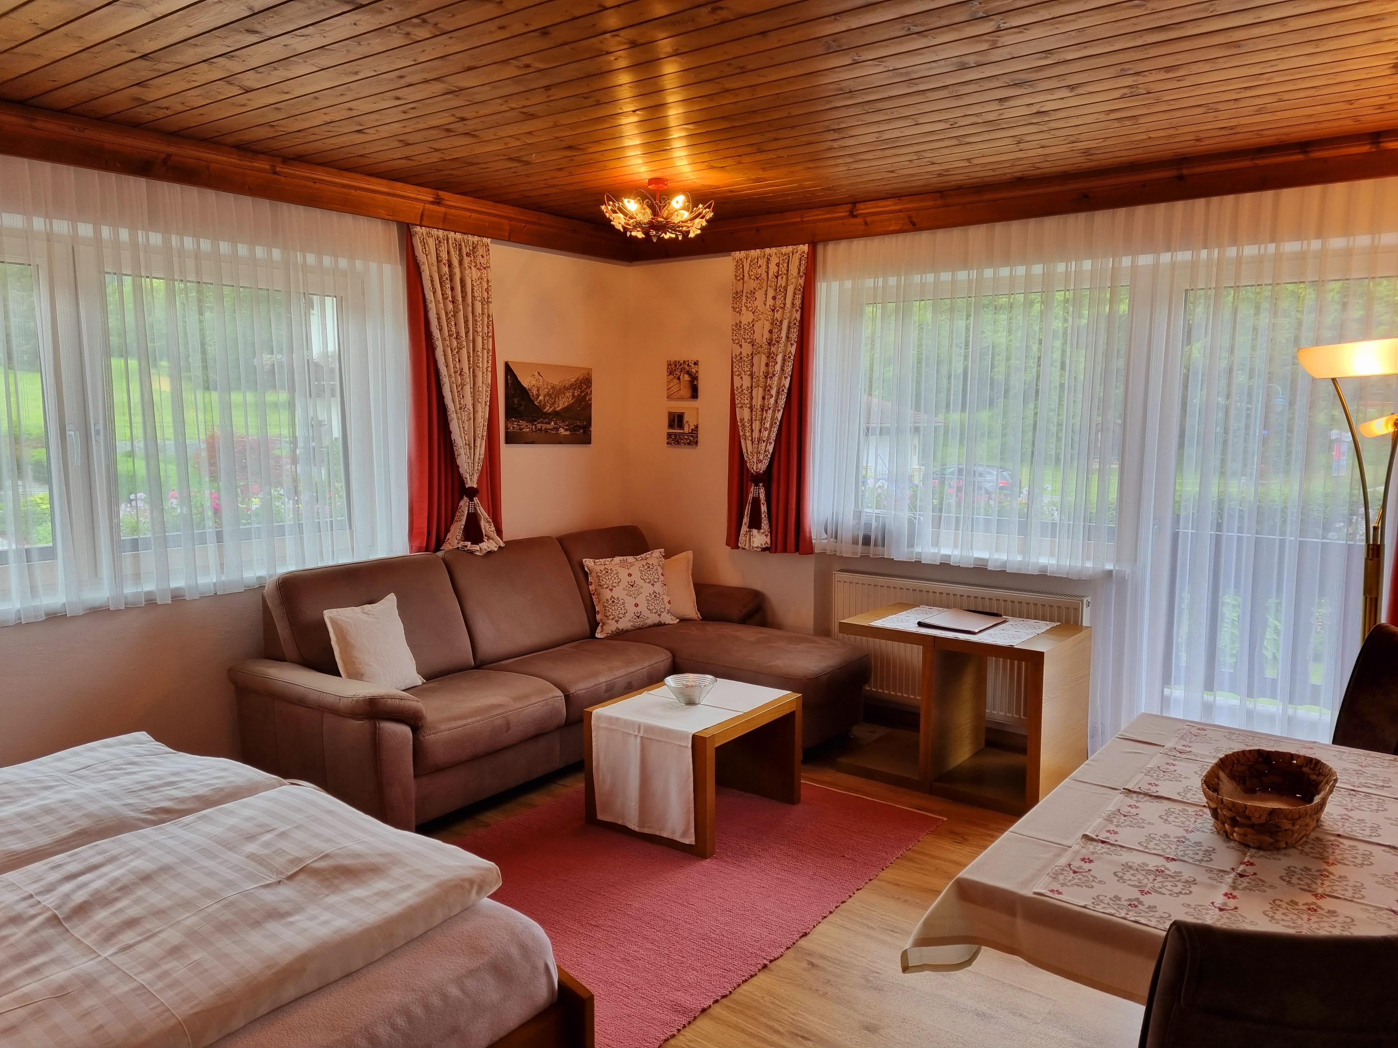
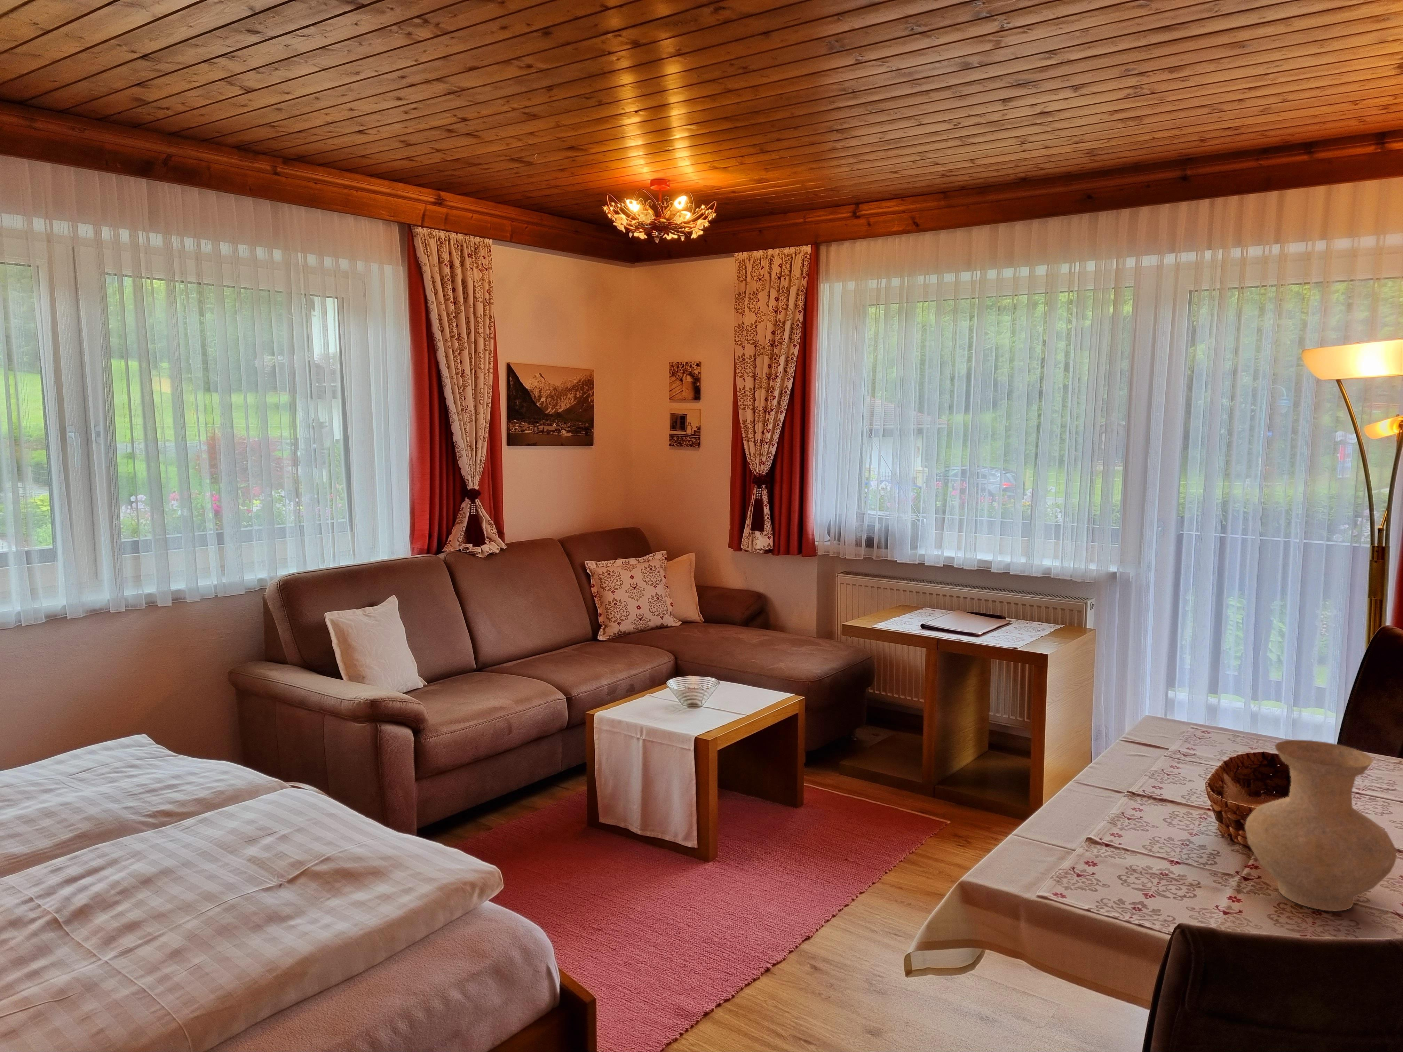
+ vase [1245,739,1397,912]
